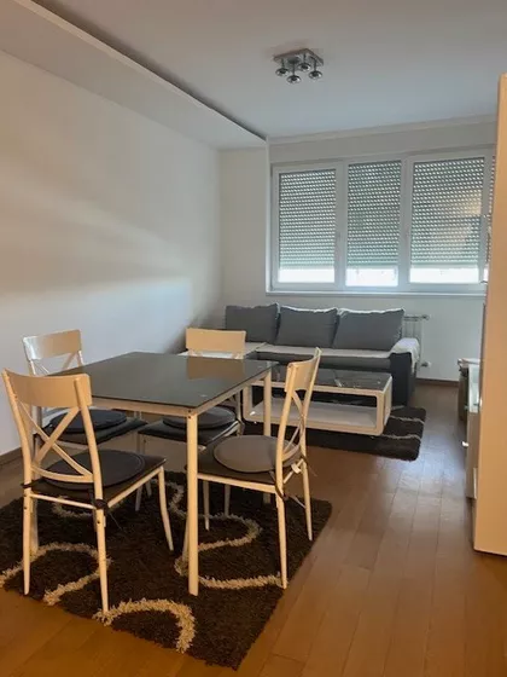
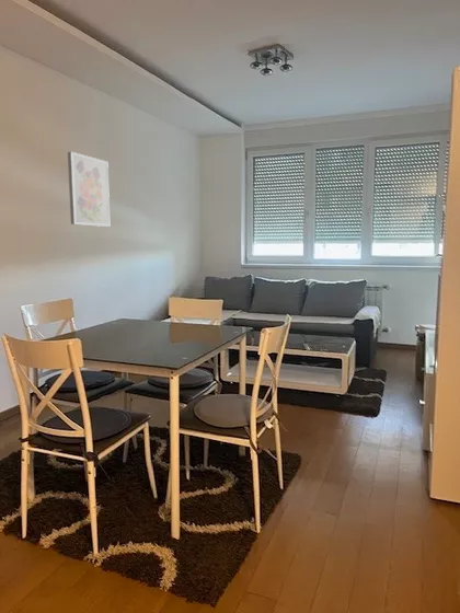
+ wall art [67,151,111,228]
